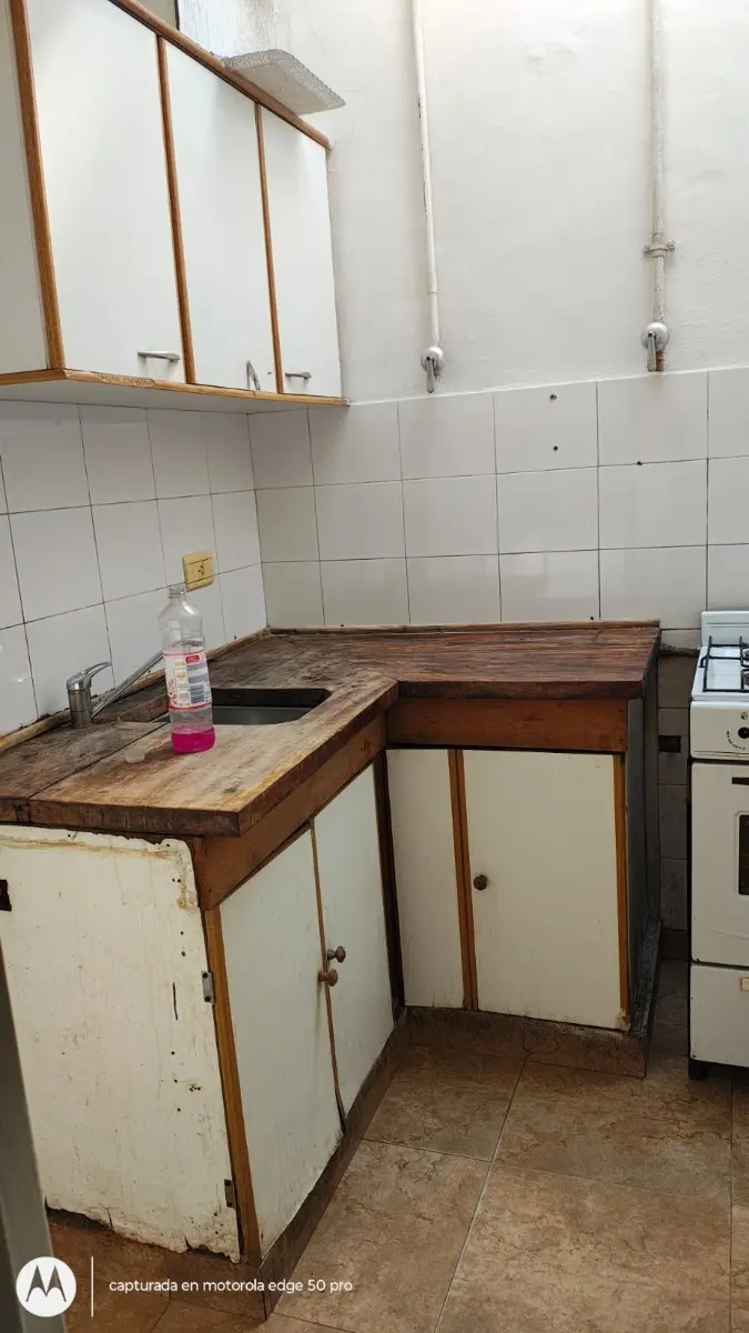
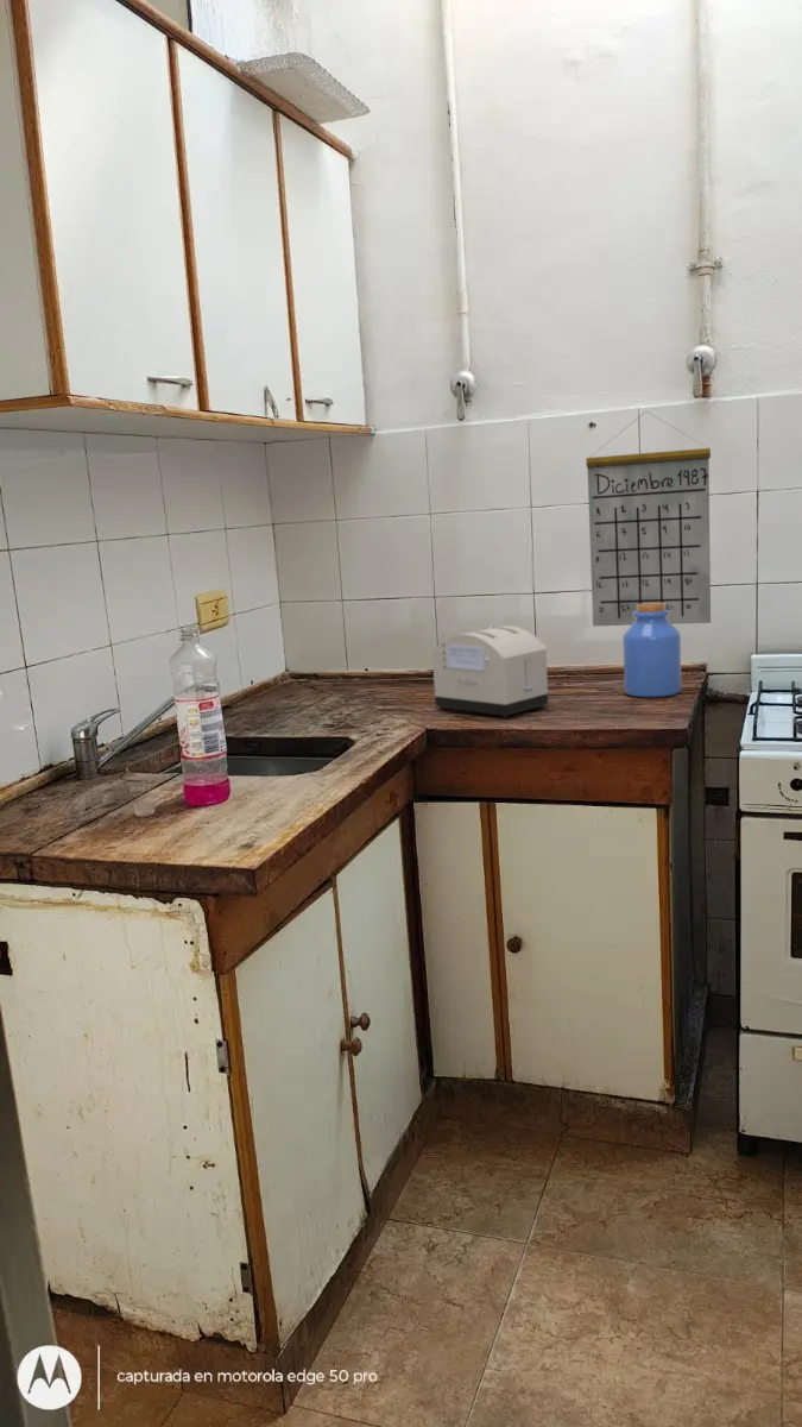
+ calendar [585,410,712,628]
+ toaster [431,623,550,718]
+ jar [621,603,683,698]
